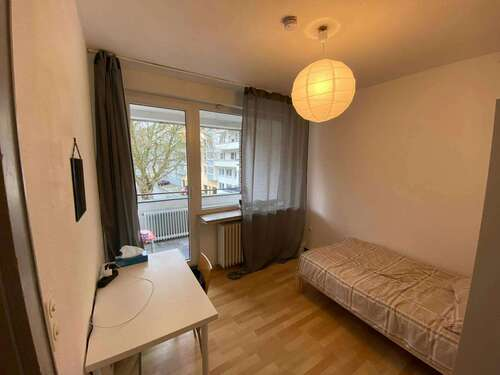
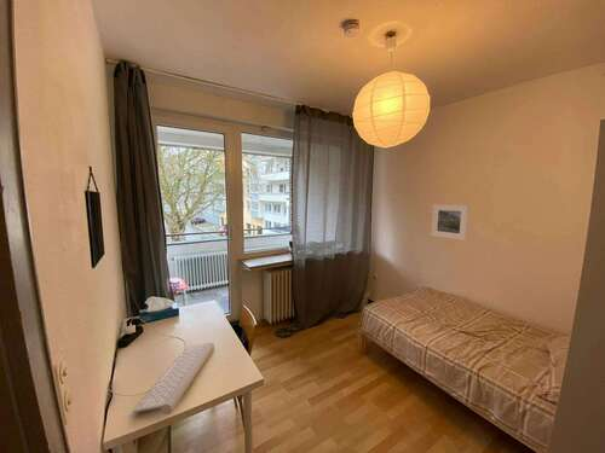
+ keyboard [132,341,215,416]
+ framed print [430,203,471,242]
